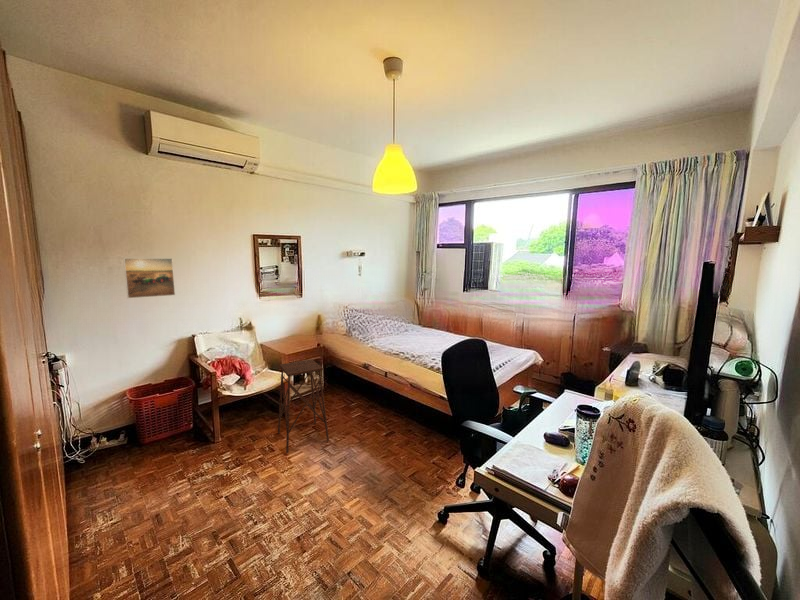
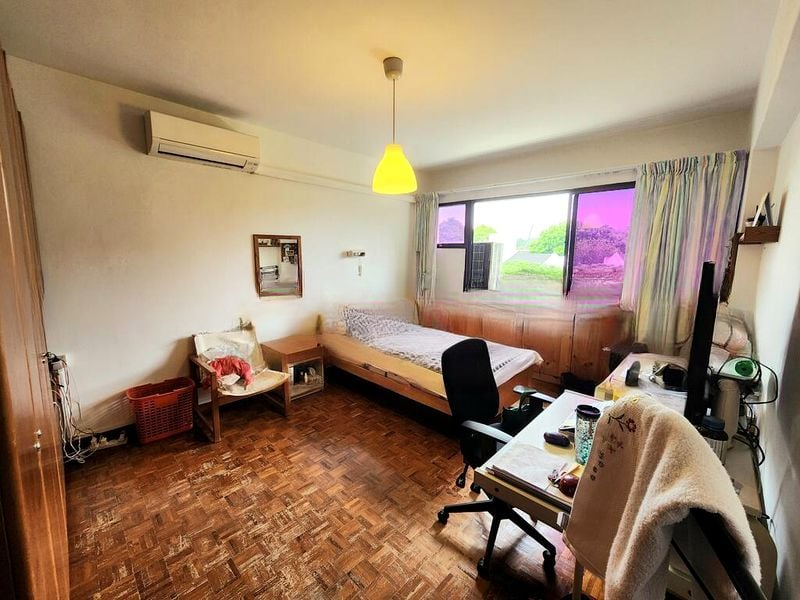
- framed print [122,257,176,299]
- side table [277,359,330,454]
